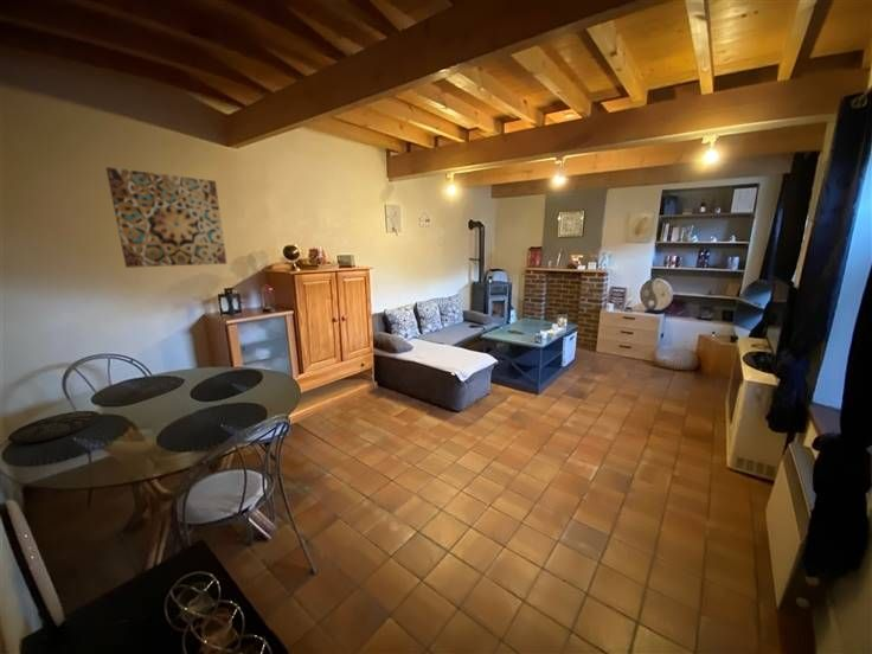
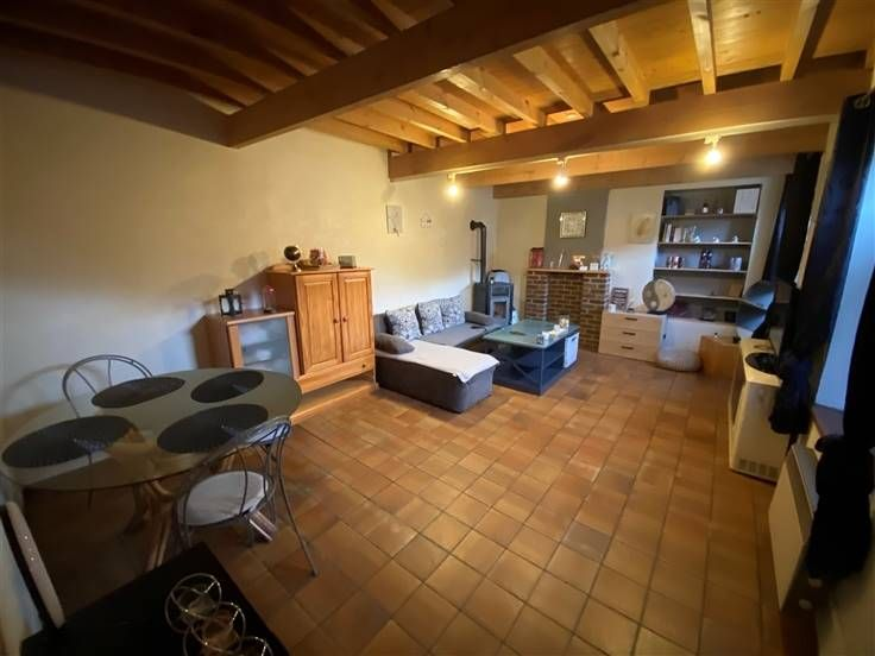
- wall art [105,166,227,269]
- plate [7,410,101,444]
